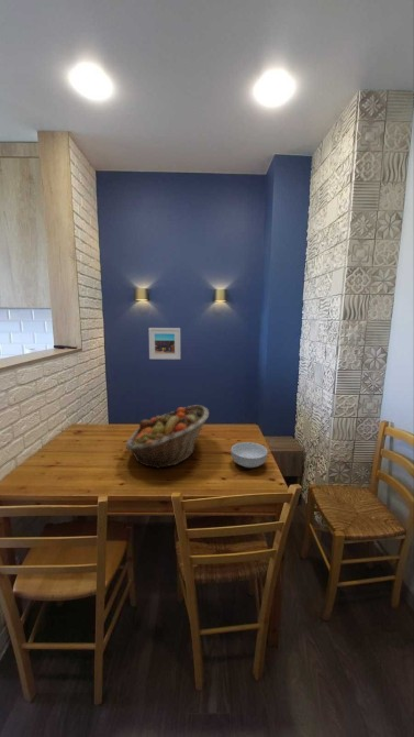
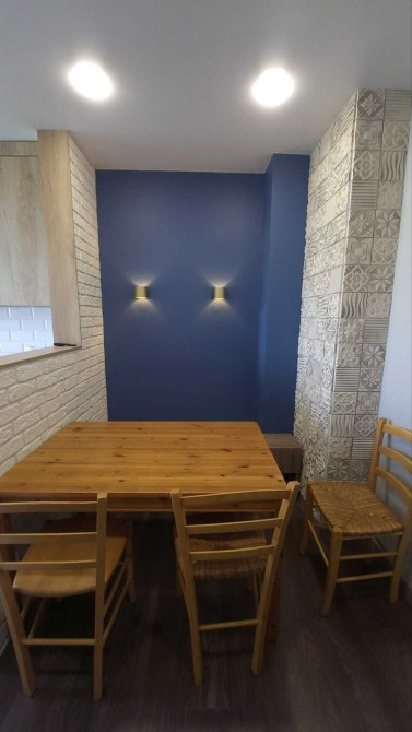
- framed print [147,327,181,361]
- fruit basket [124,404,210,470]
- cereal bowl [230,441,269,469]
